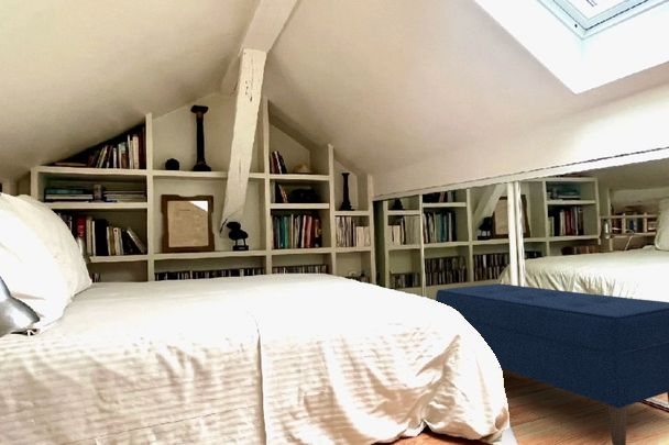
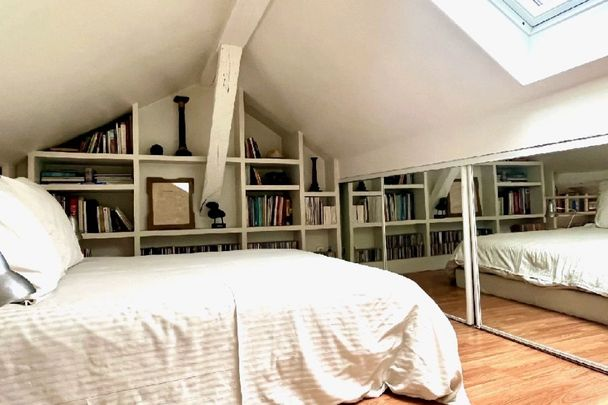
- bench [435,282,669,445]
